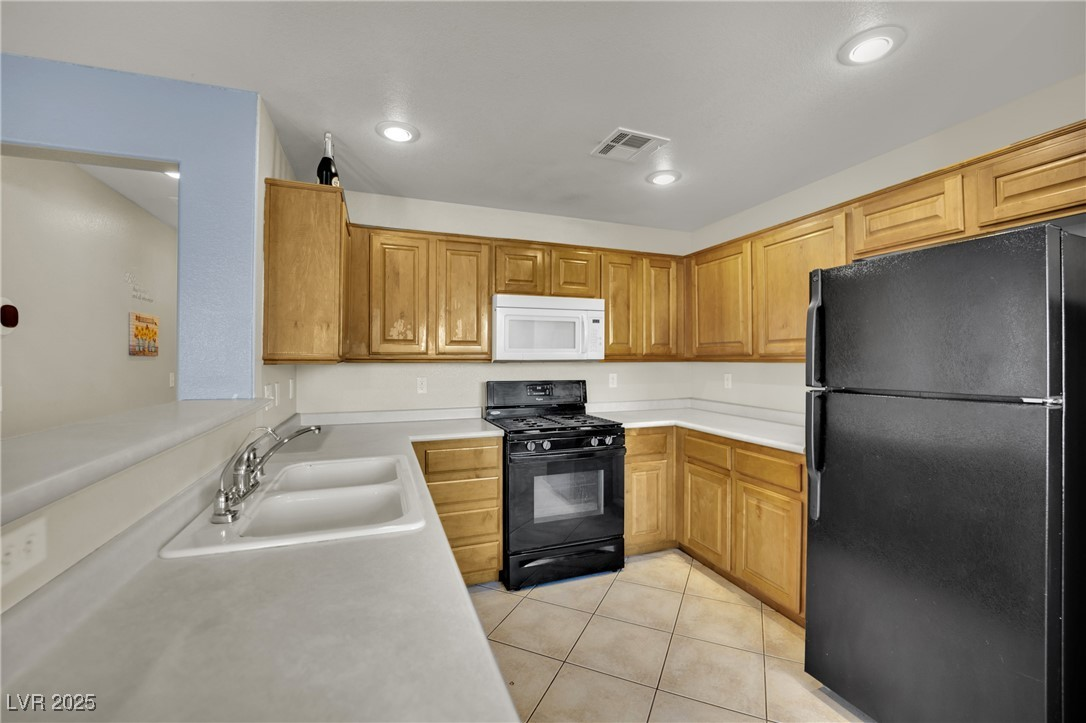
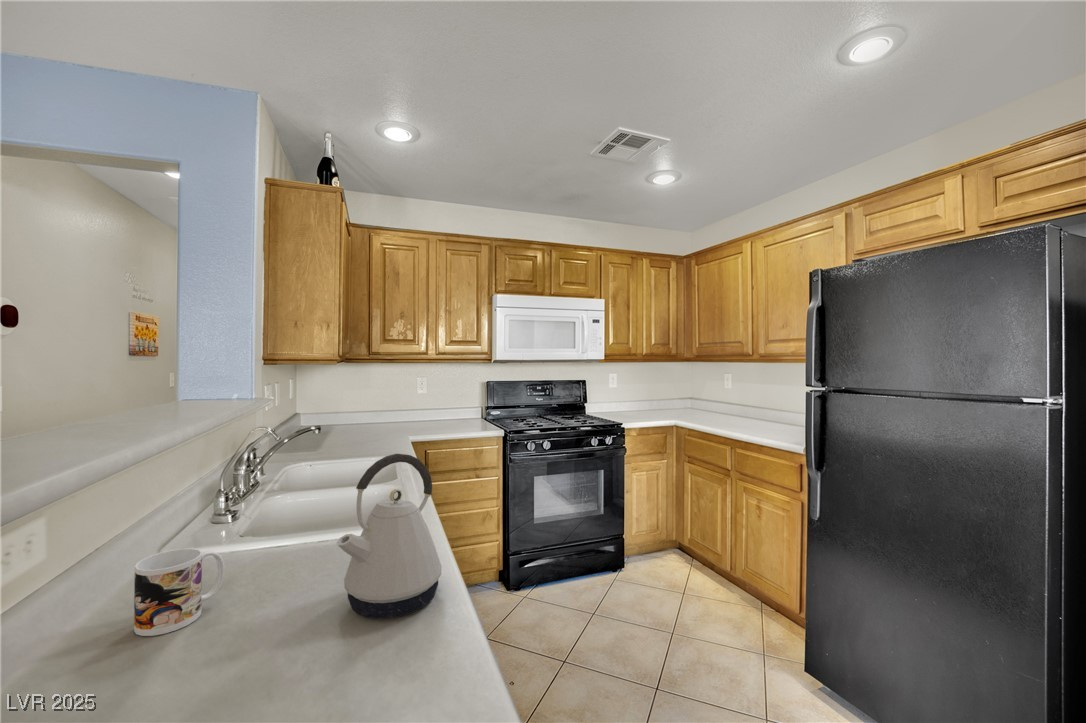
+ kettle [336,453,442,619]
+ mug [133,548,225,637]
